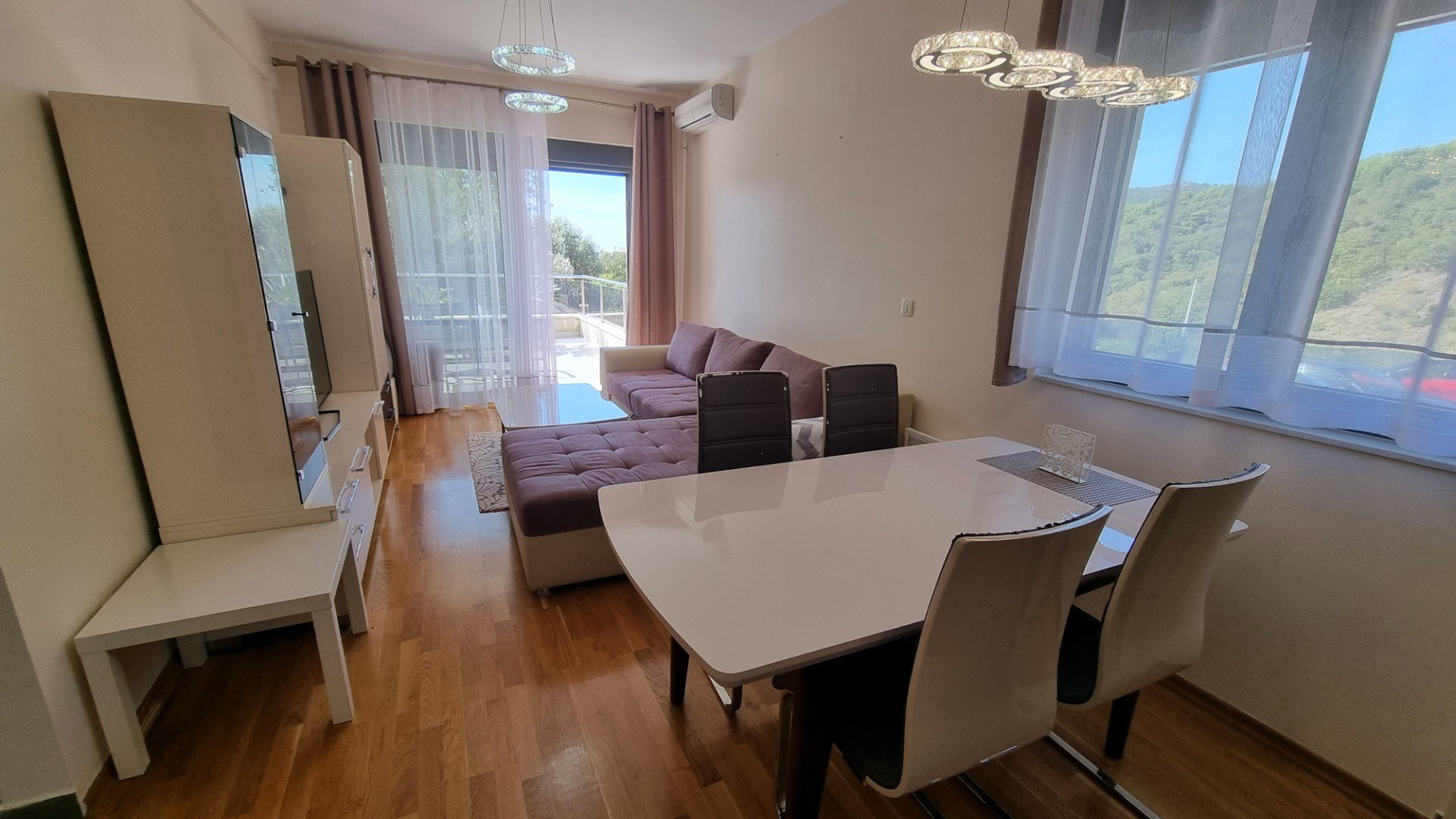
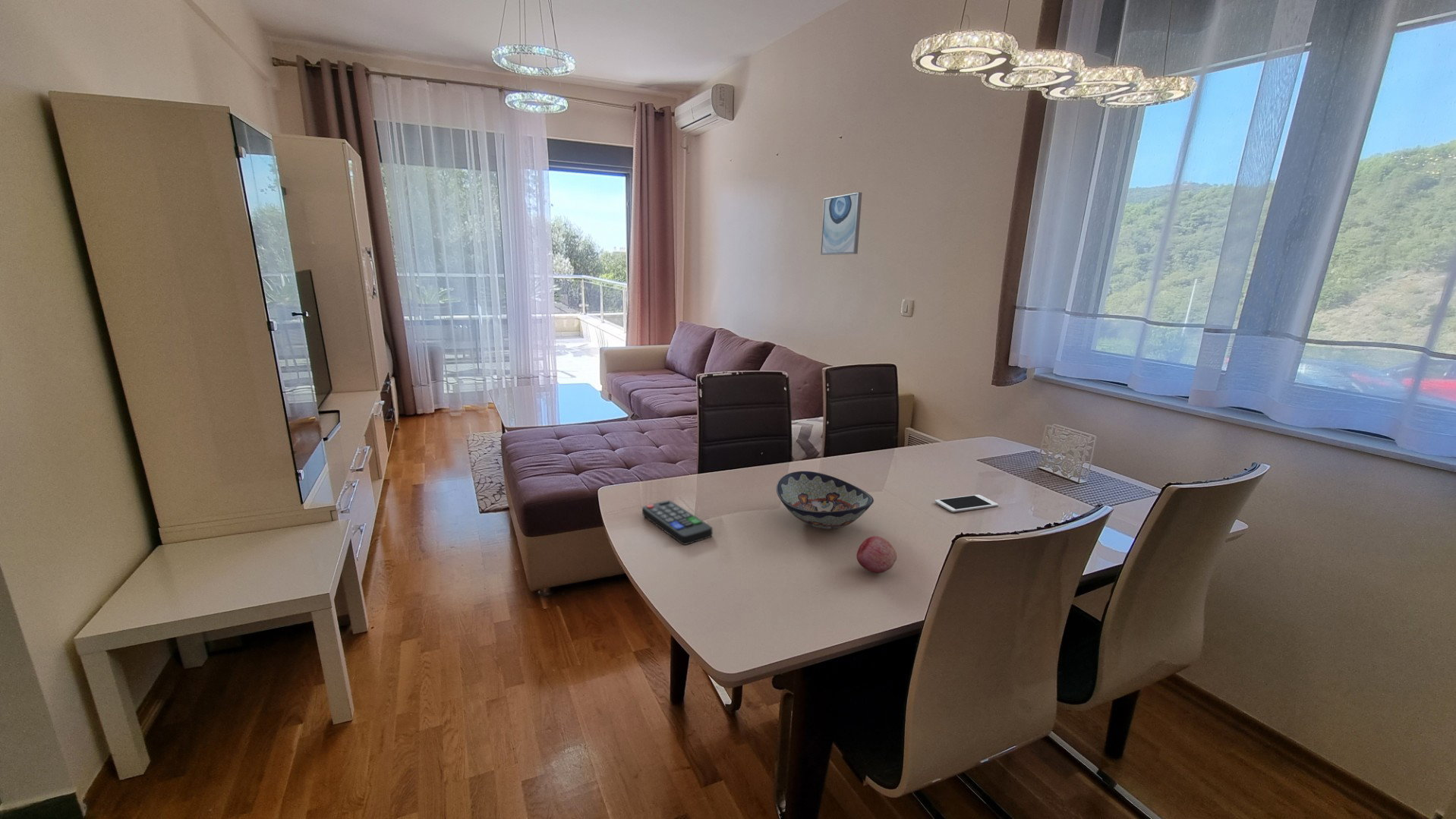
+ wall art [820,191,862,256]
+ decorative bowl [776,471,875,530]
+ fruit [856,536,897,574]
+ cell phone [934,494,999,513]
+ remote control [641,499,713,546]
